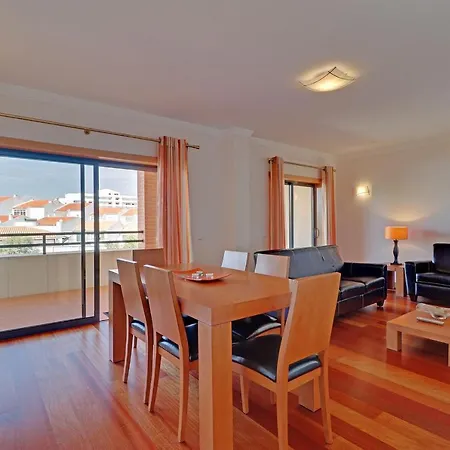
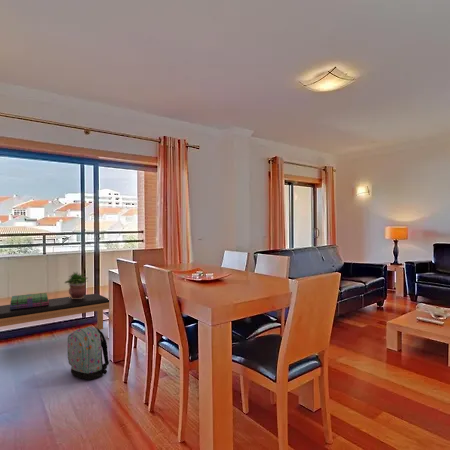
+ stack of books [9,292,49,310]
+ backpack [66,325,110,381]
+ potted plant [64,270,89,299]
+ bench [0,293,109,330]
